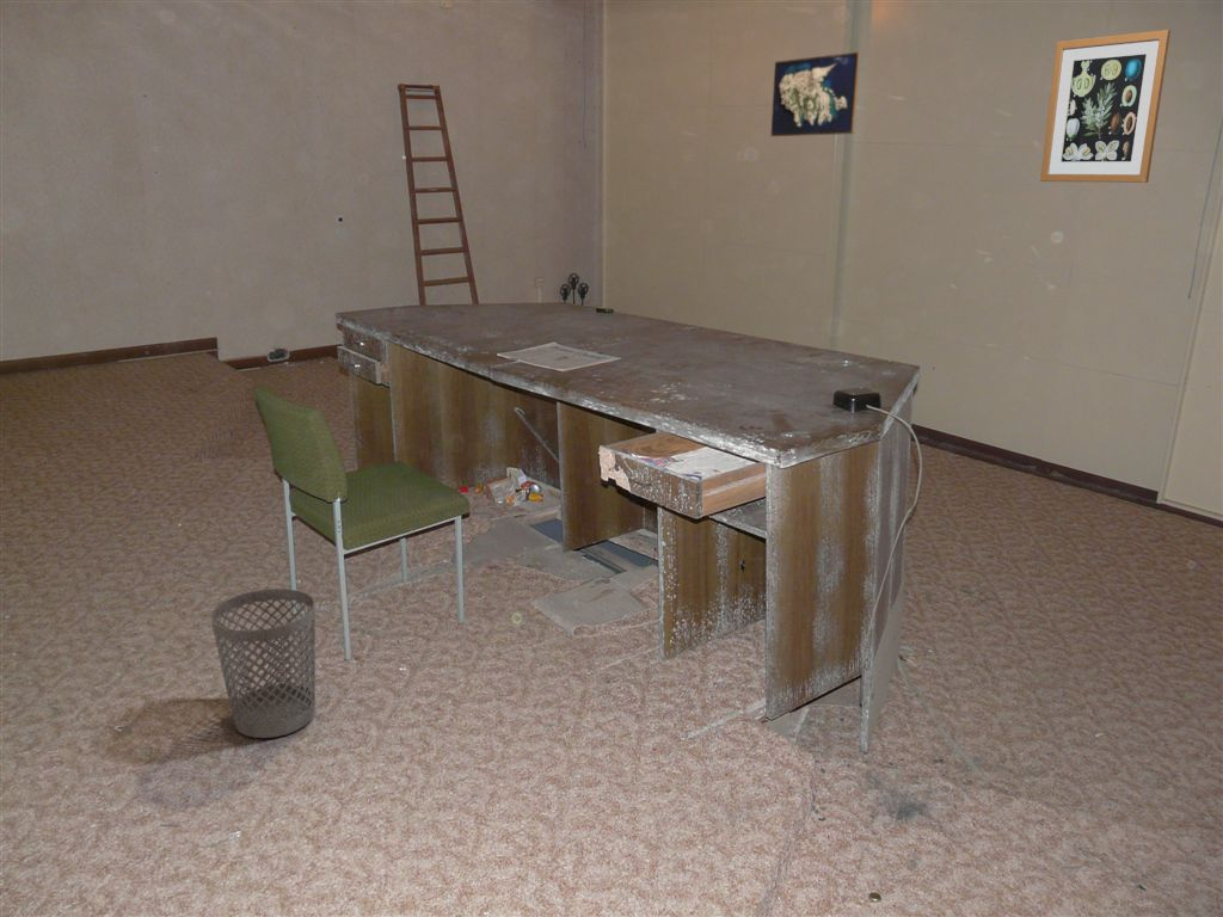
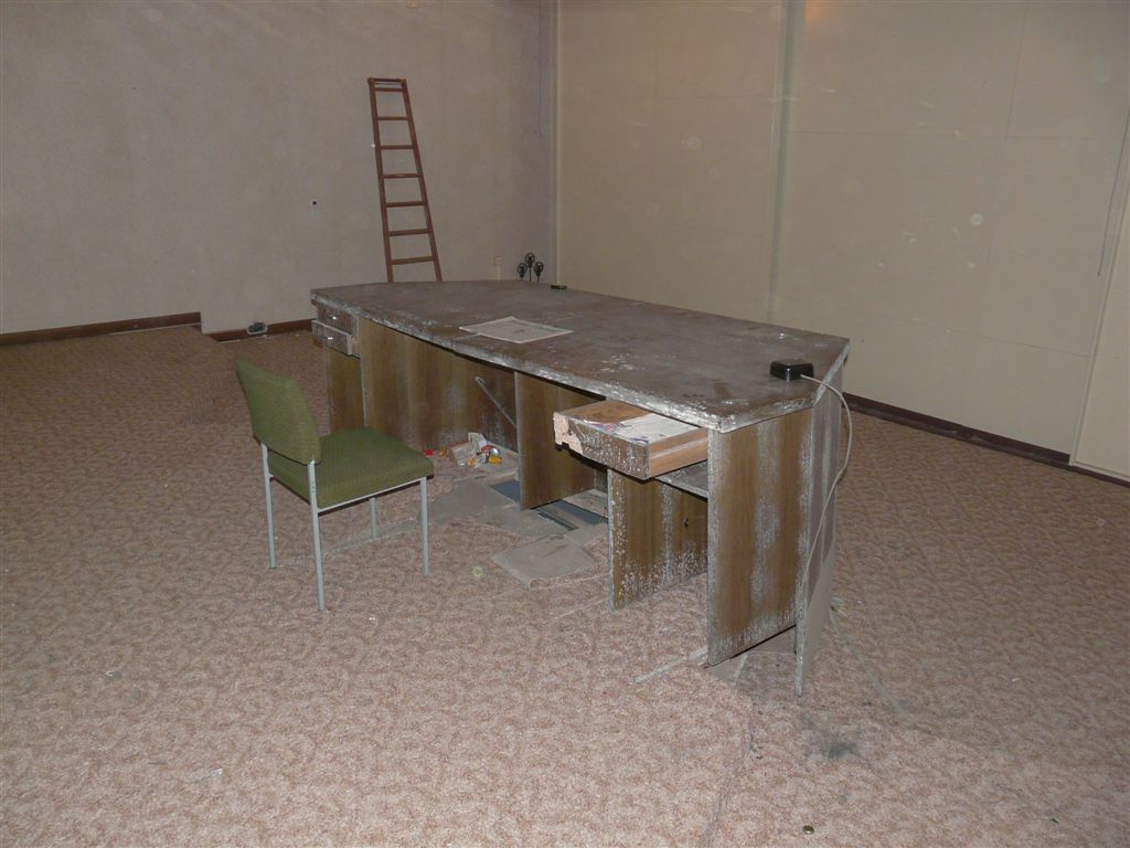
- wall art [1039,29,1172,184]
- wastebasket [209,587,316,739]
- map [769,50,861,137]
